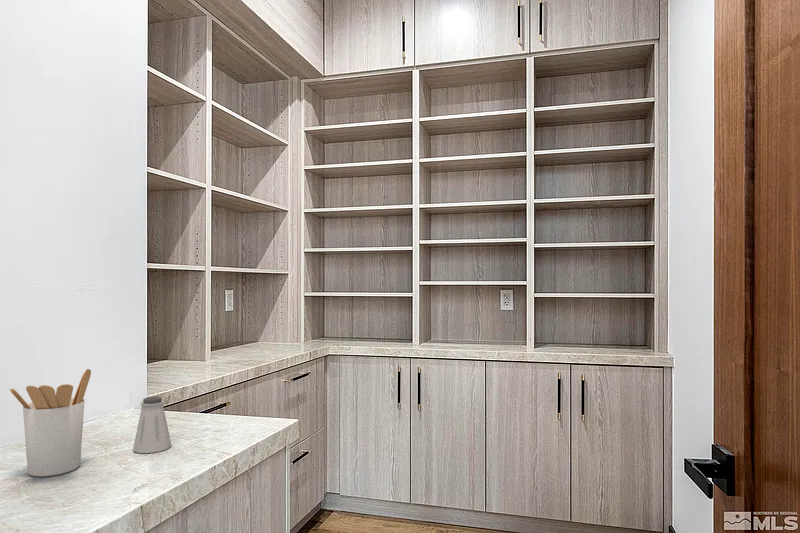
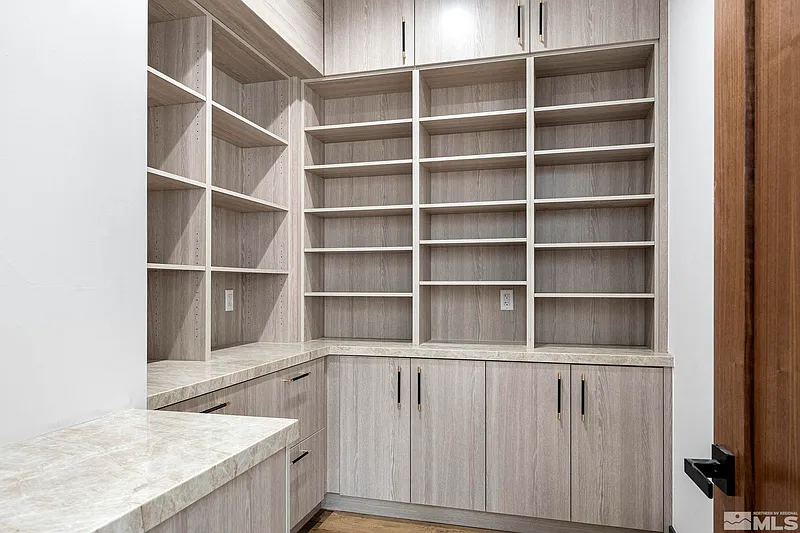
- utensil holder [8,368,92,477]
- saltshaker [132,396,172,454]
